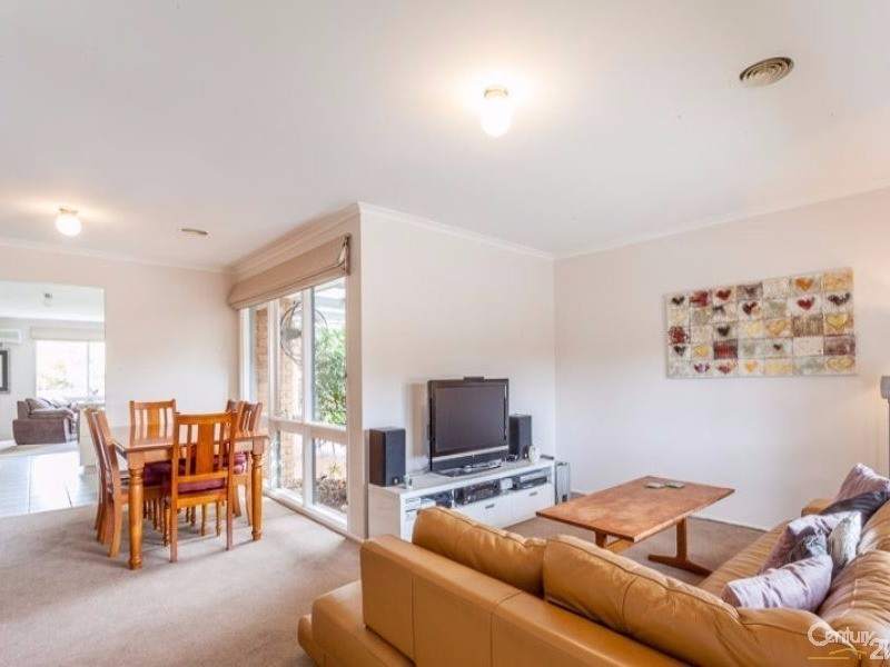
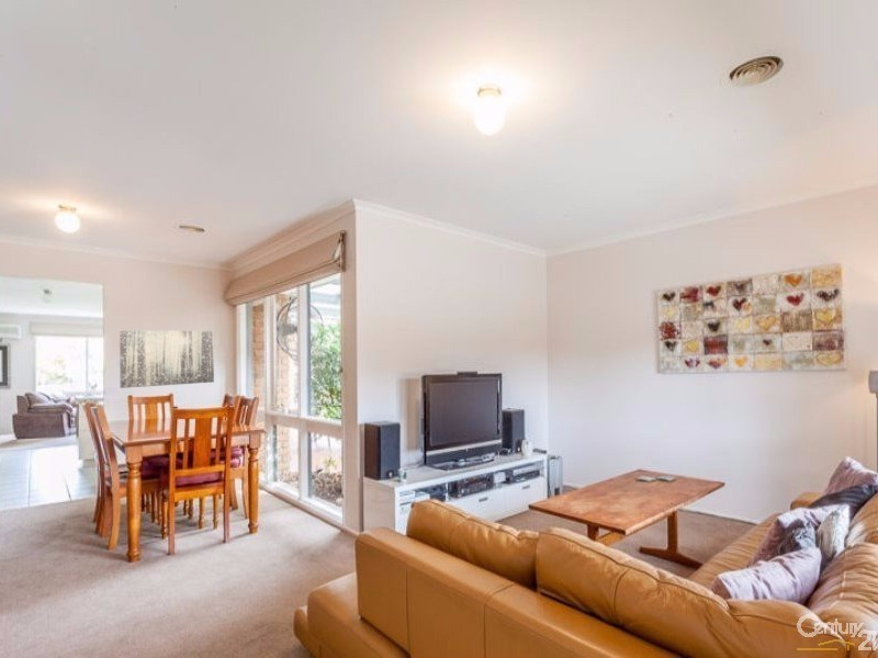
+ wall art [119,330,215,389]
